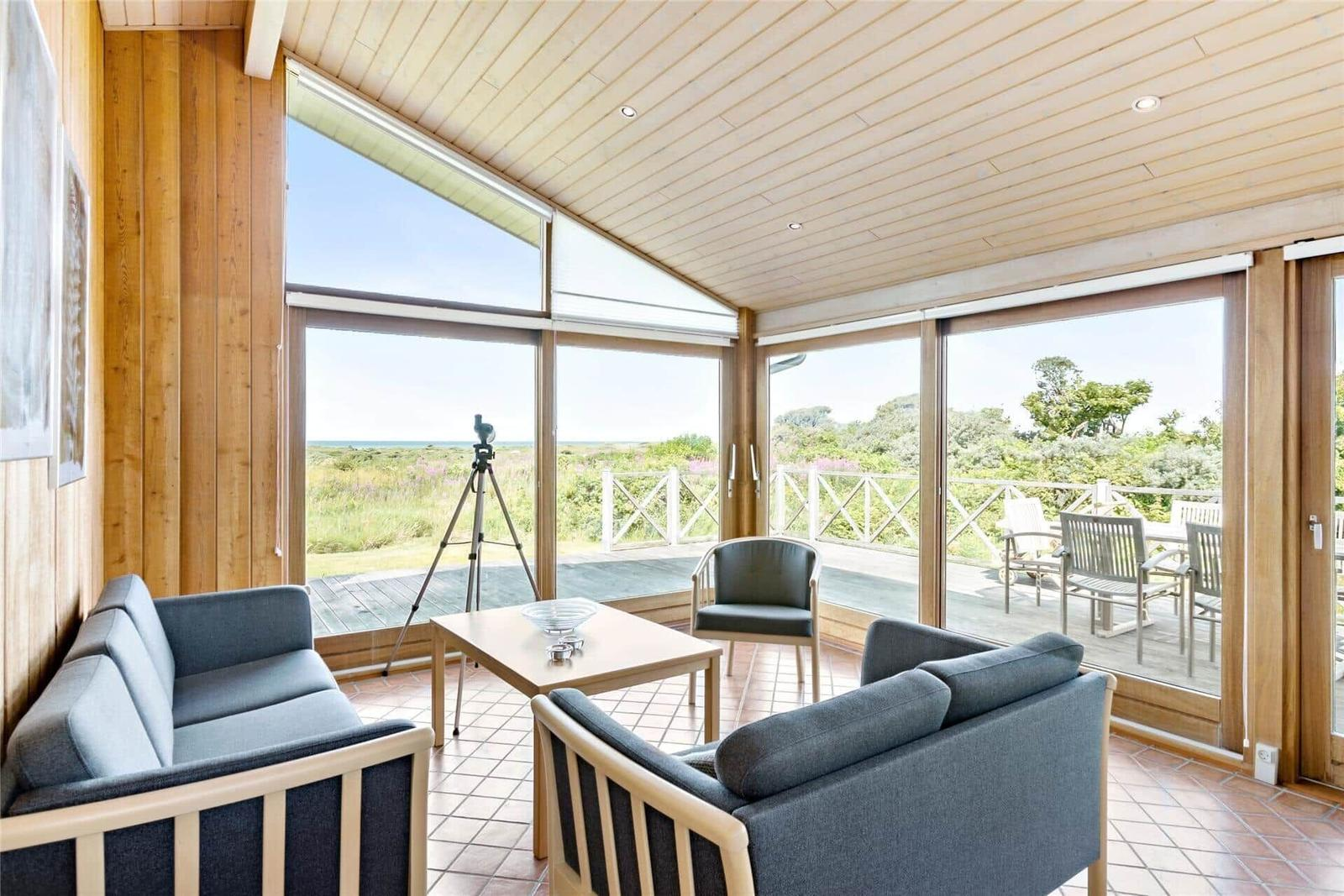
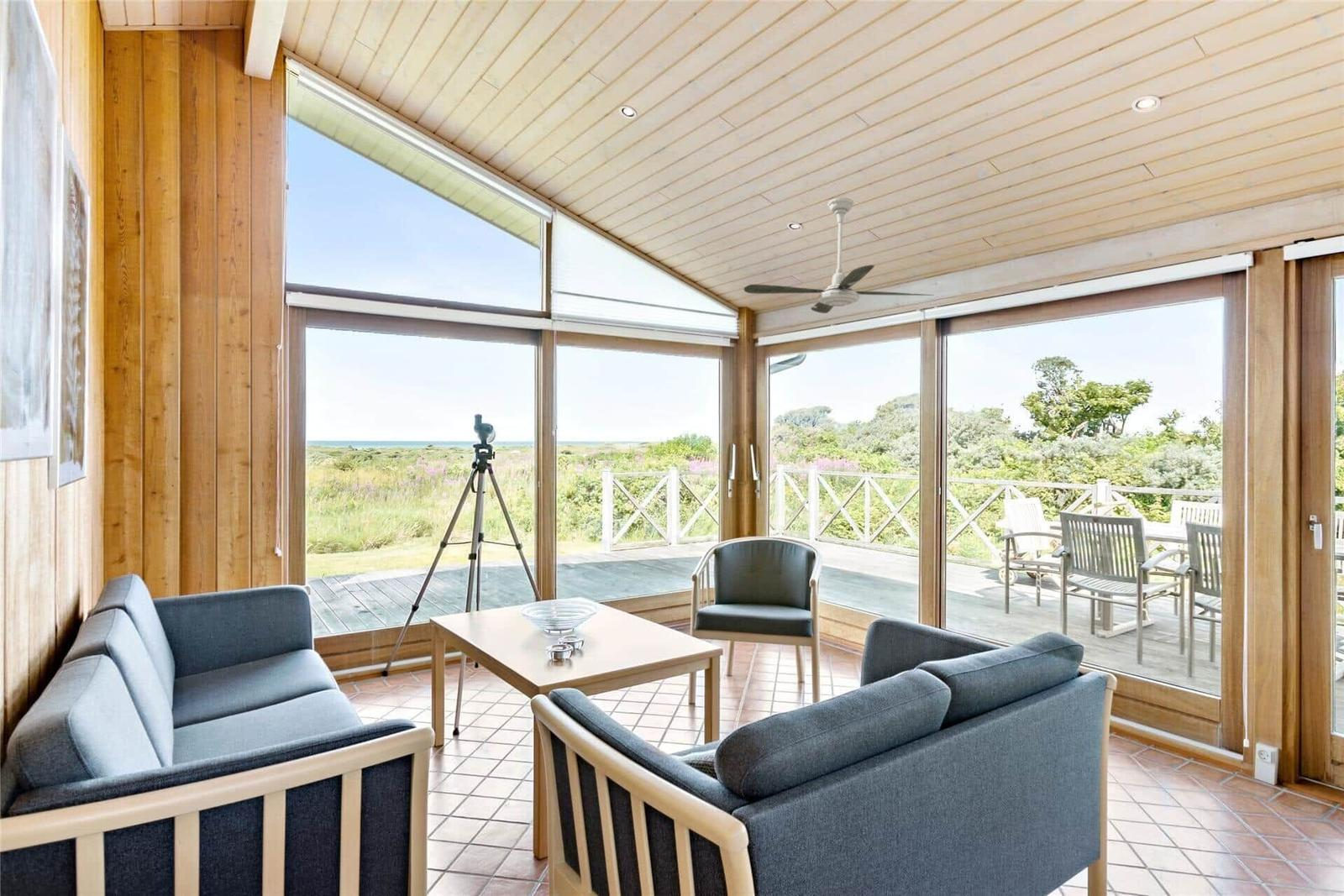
+ ceiling fan [743,197,935,314]
